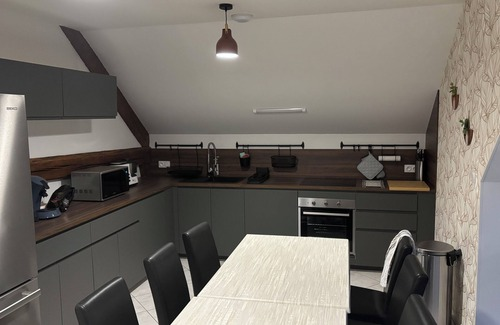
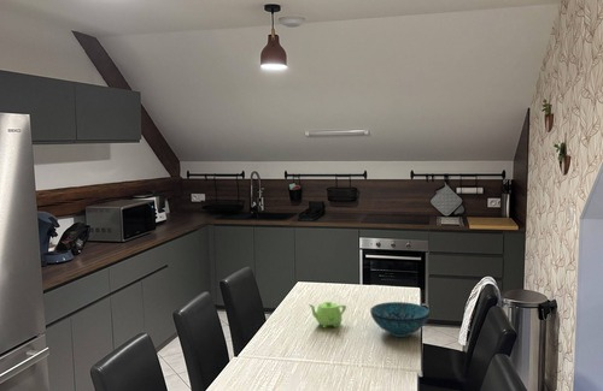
+ teapot [308,301,347,330]
+ decorative bowl [369,301,431,338]
